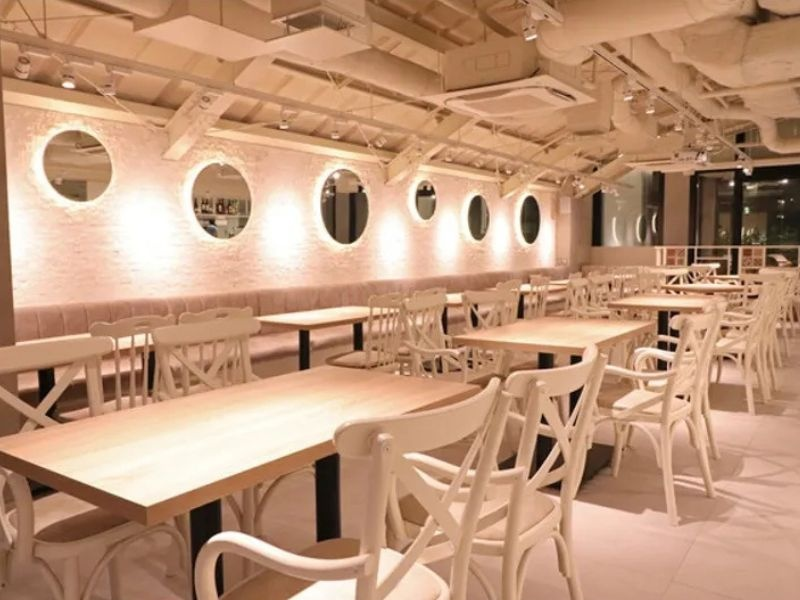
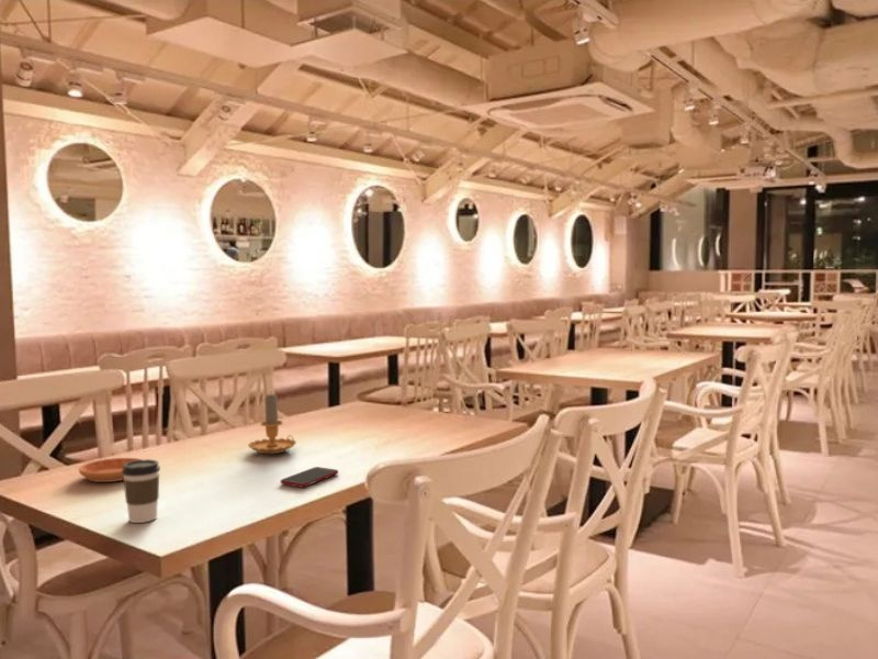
+ saucer [78,457,144,483]
+ cell phone [280,466,339,489]
+ coffee cup [122,458,161,524]
+ candle [247,392,297,455]
